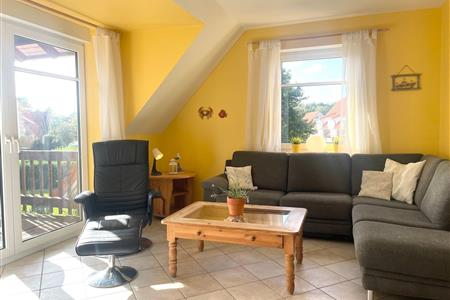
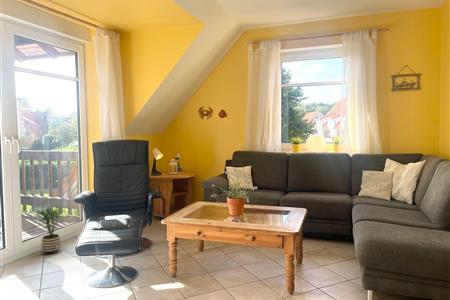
+ potted plant [35,204,69,255]
